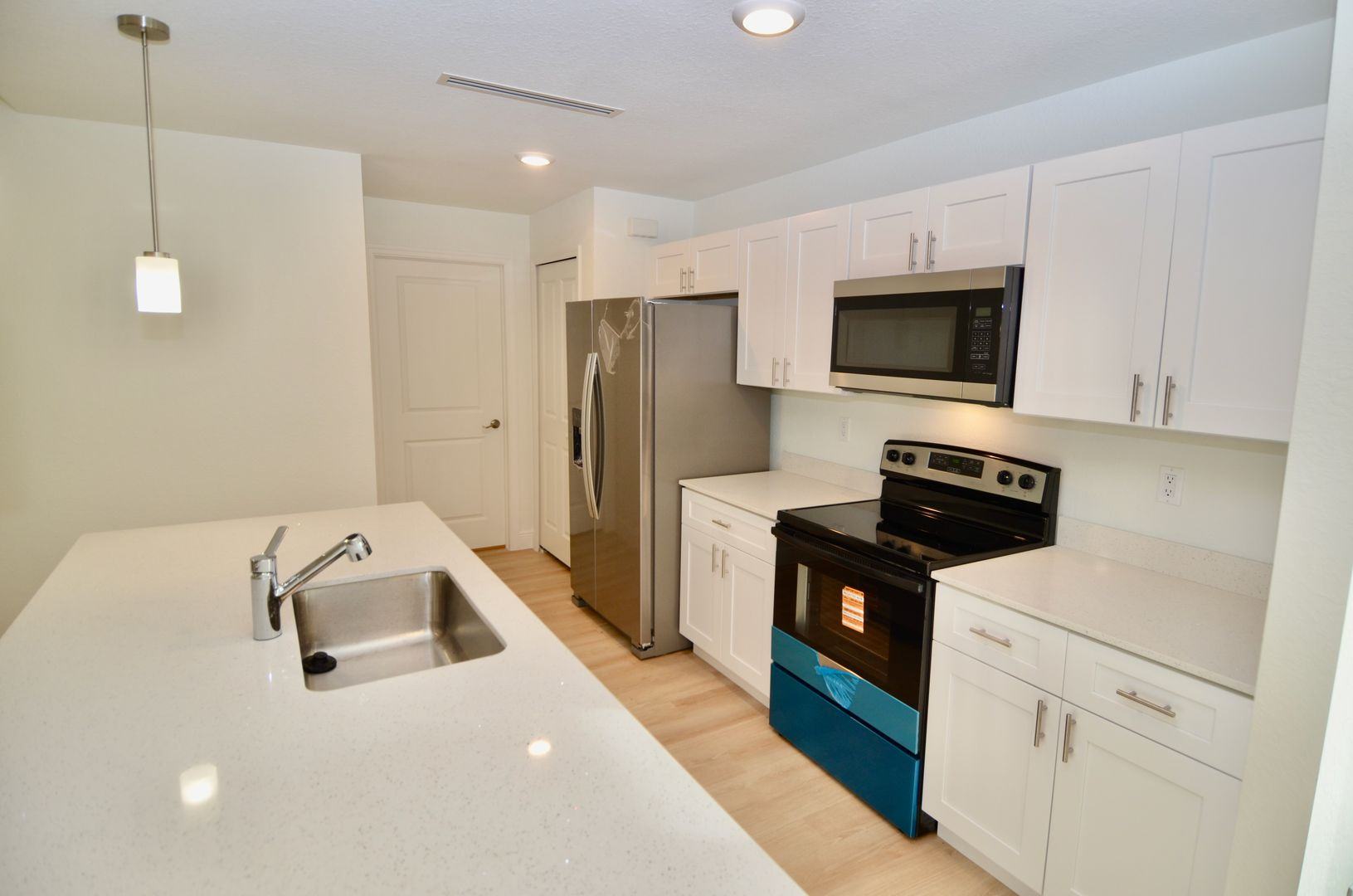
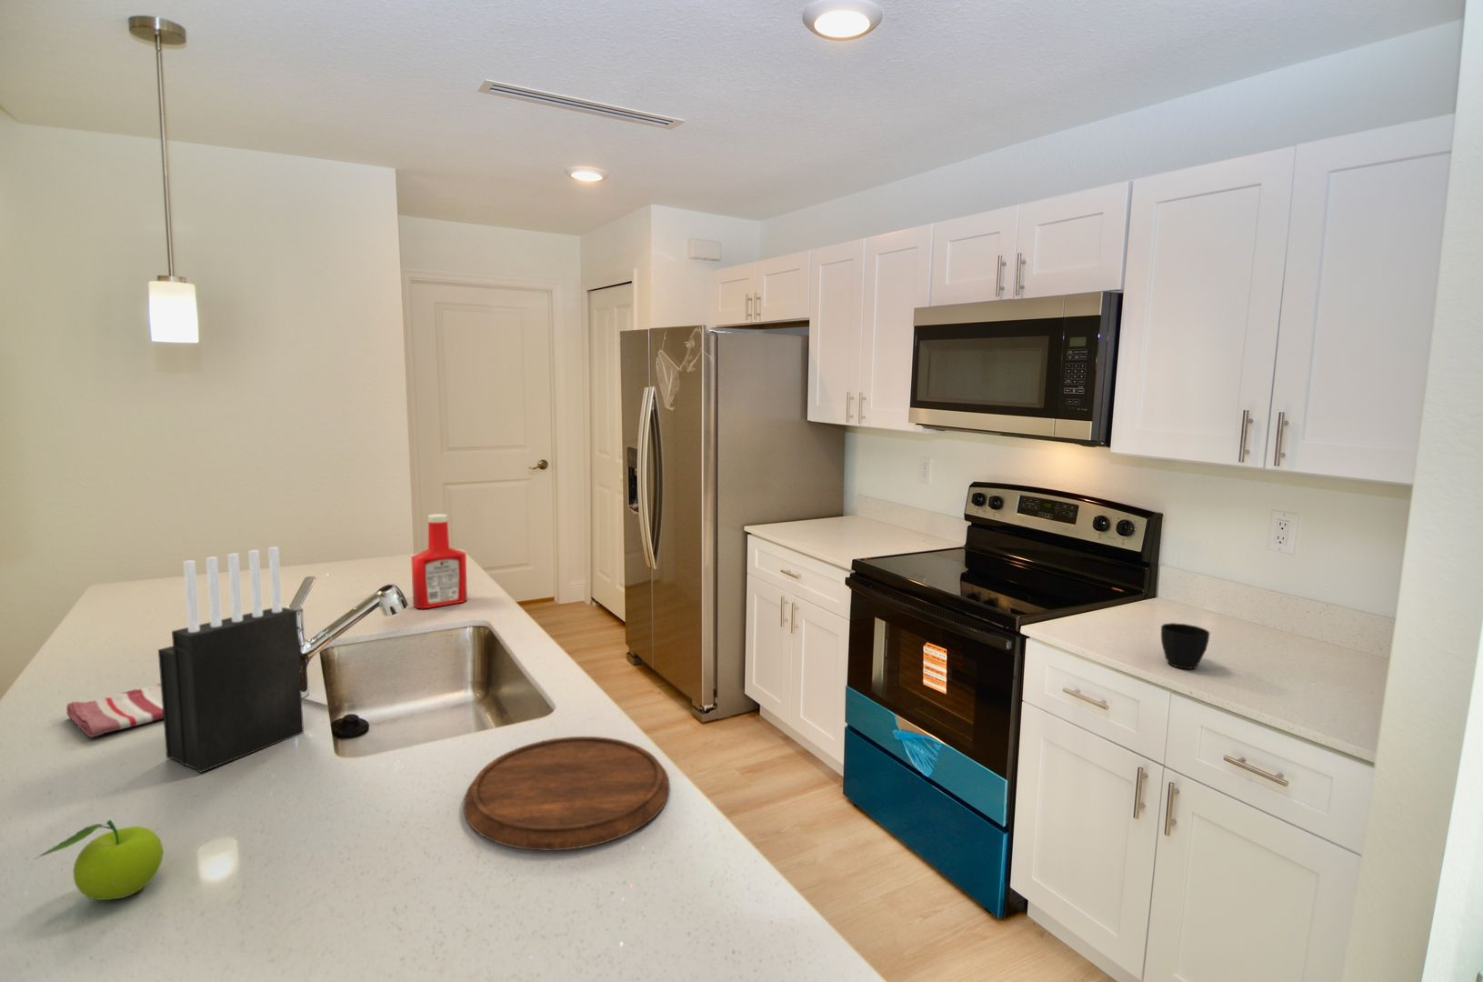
+ cutting board [463,735,671,852]
+ soap bottle [410,513,468,609]
+ cup [1161,621,1210,670]
+ knife block [158,546,305,774]
+ dish towel [66,683,163,739]
+ fruit [34,819,163,901]
